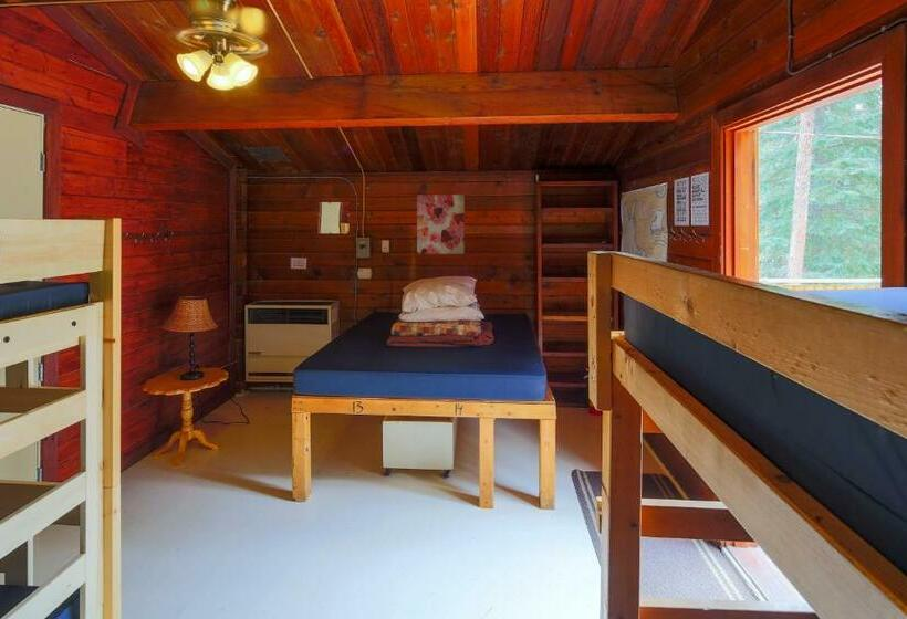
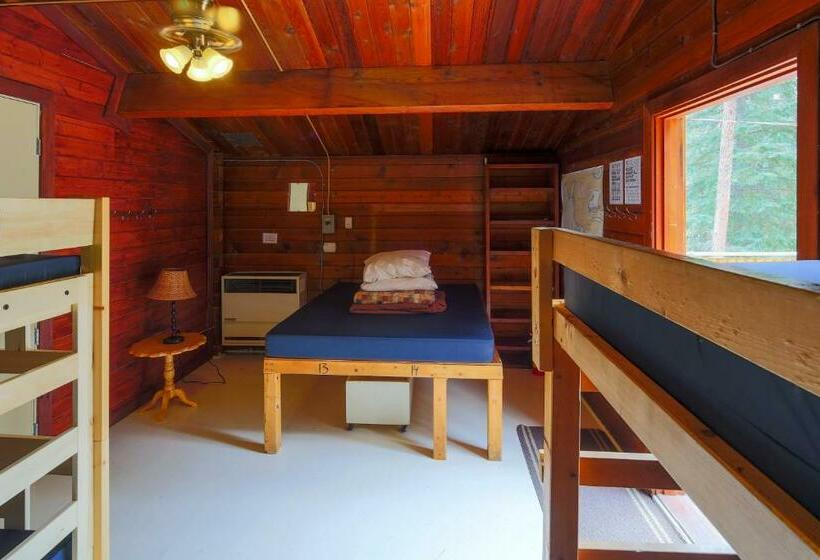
- wall art [416,193,466,255]
